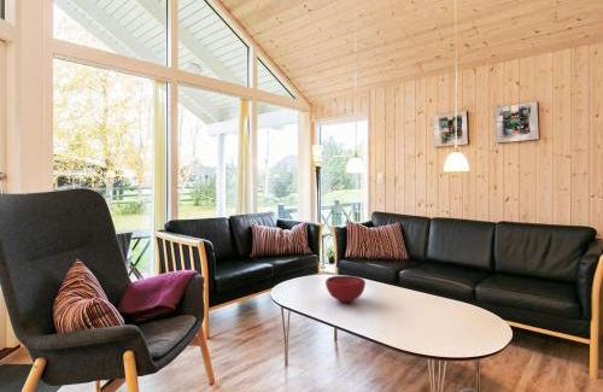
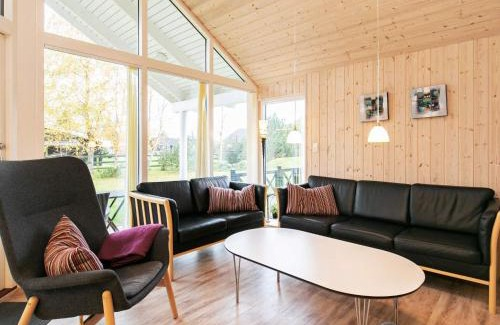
- bowl [324,274,367,303]
